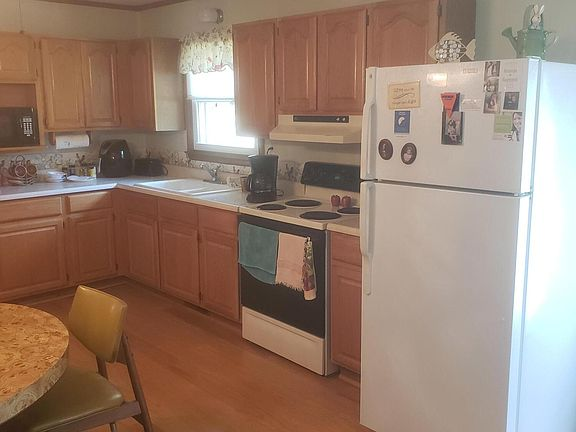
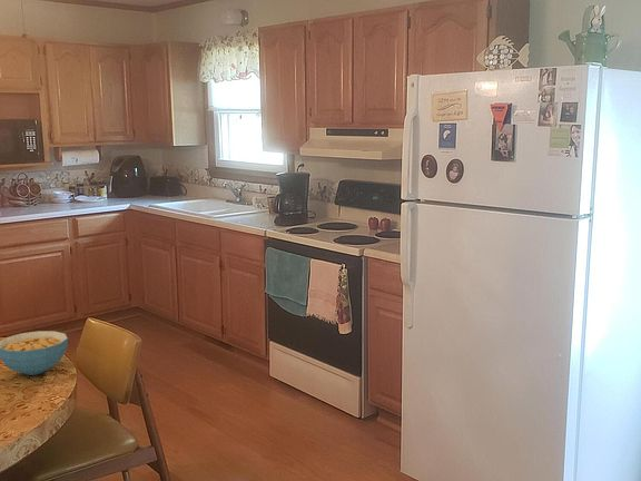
+ cereal bowl [0,330,69,376]
